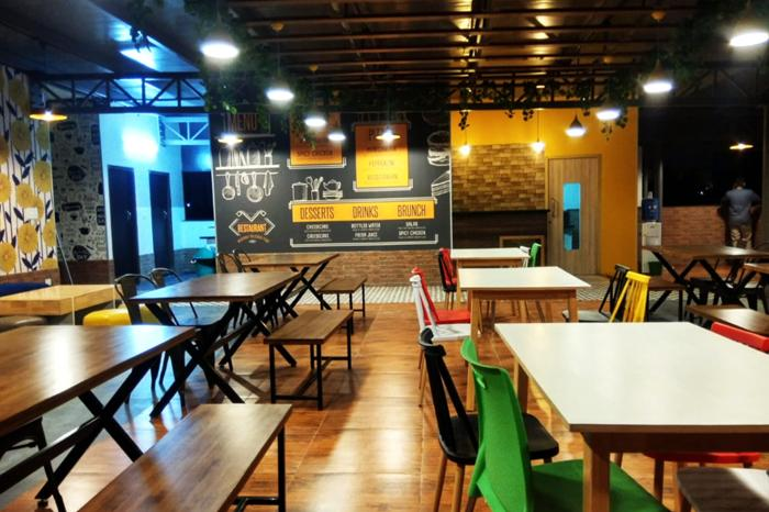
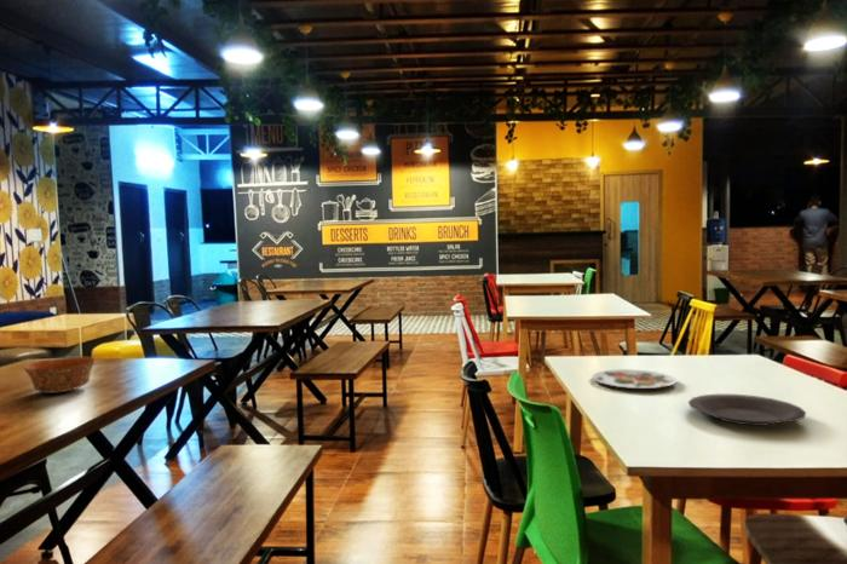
+ bowl [22,356,97,395]
+ plate [687,393,807,427]
+ plate [590,368,678,390]
